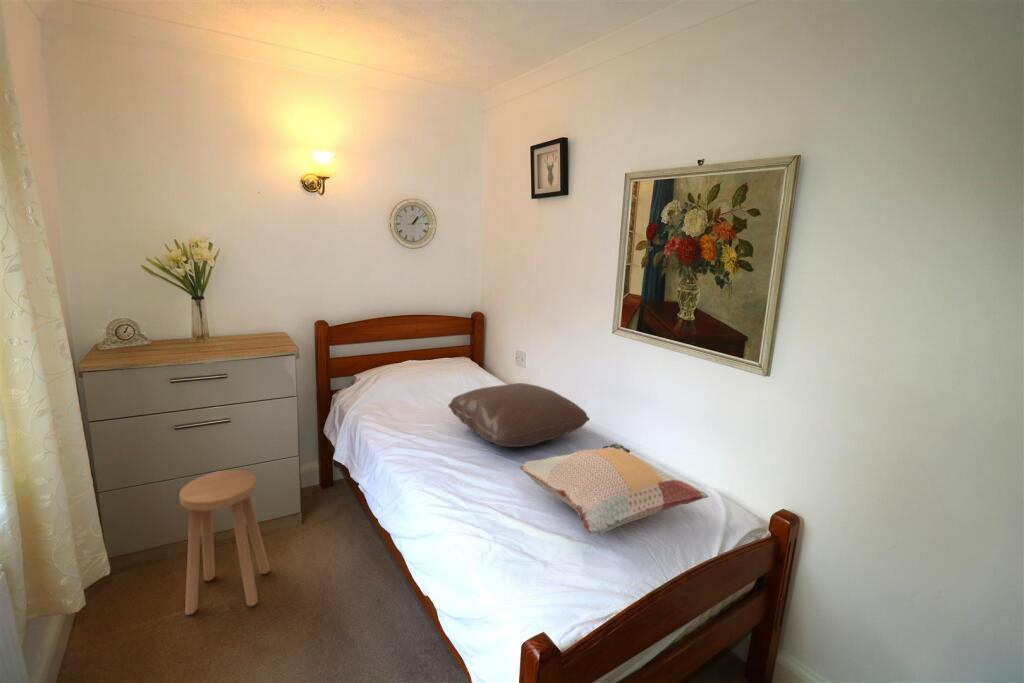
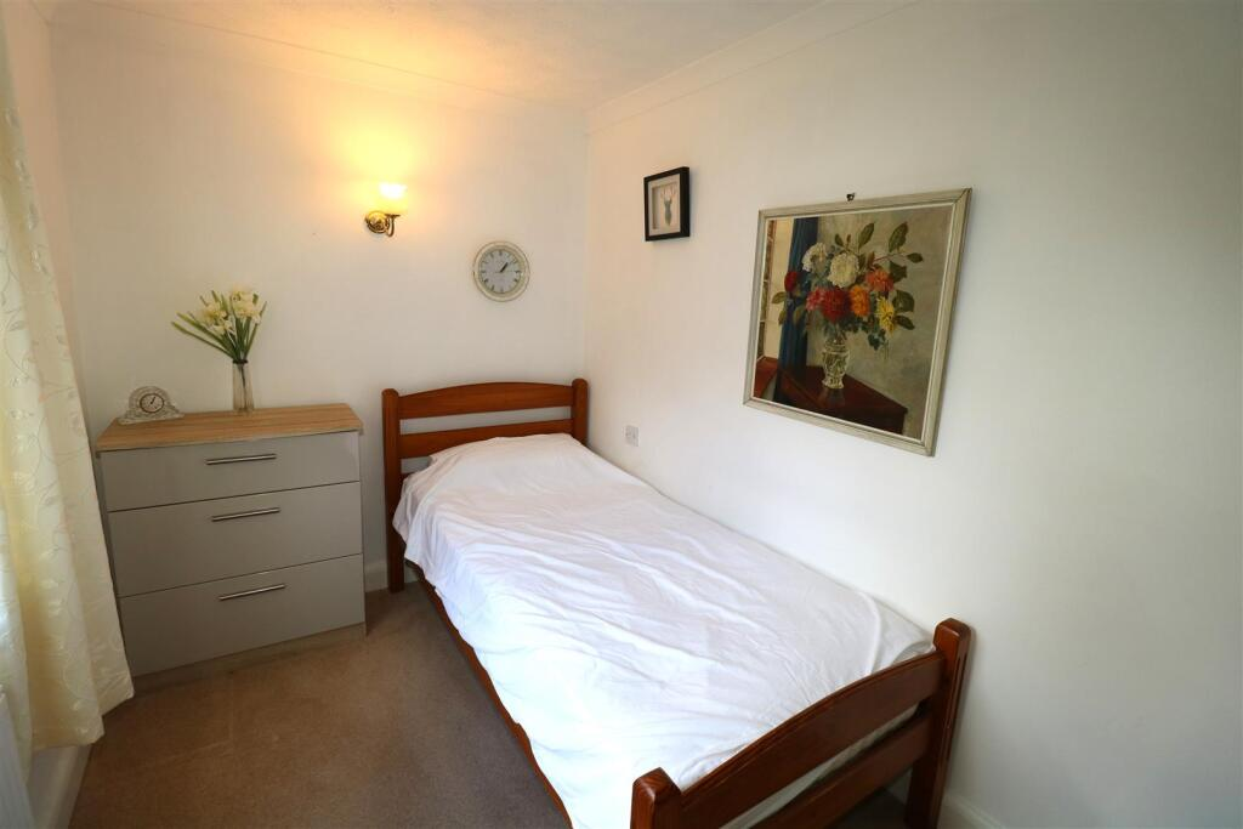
- pillow [447,382,591,448]
- decorative pillow [519,442,710,535]
- stool [178,469,271,616]
